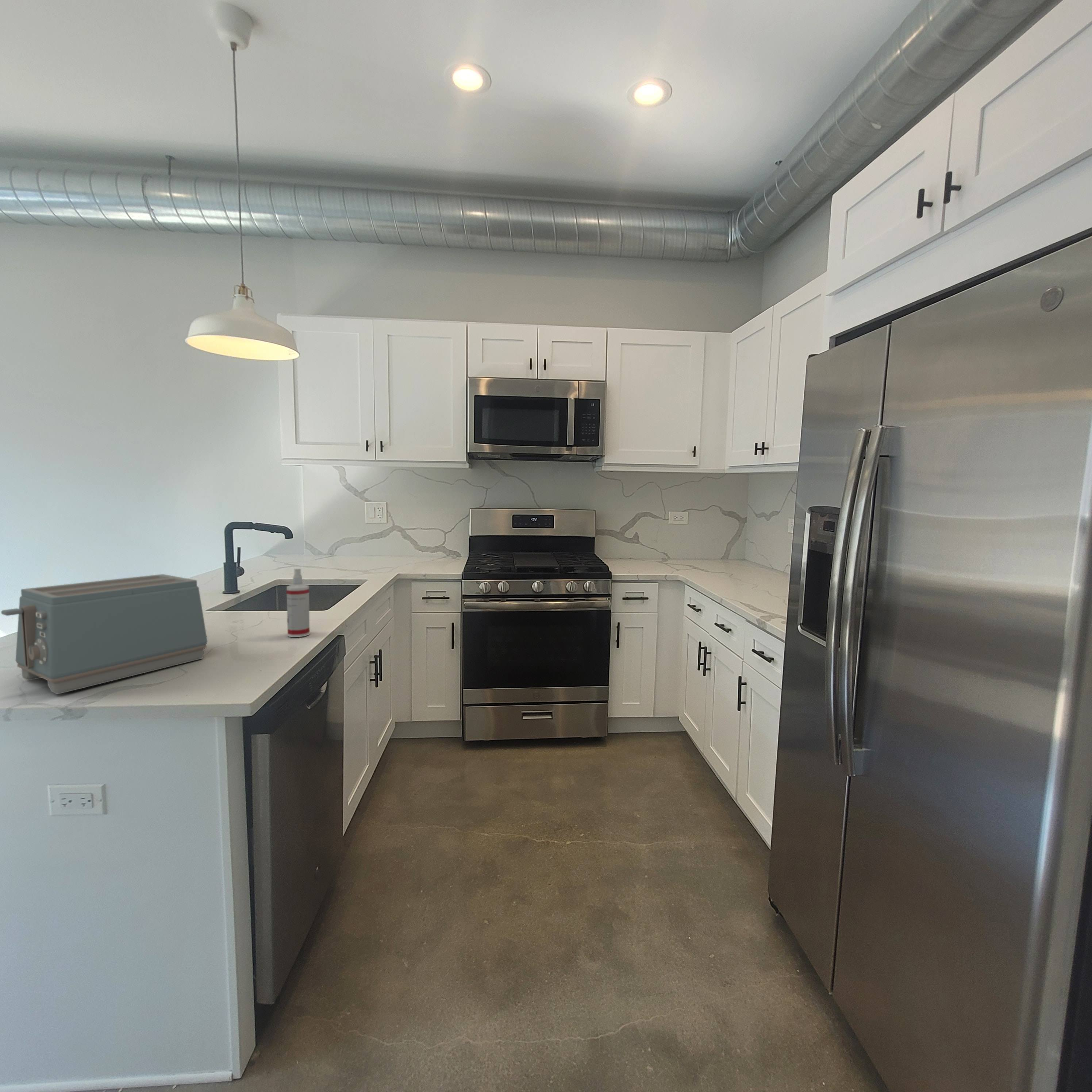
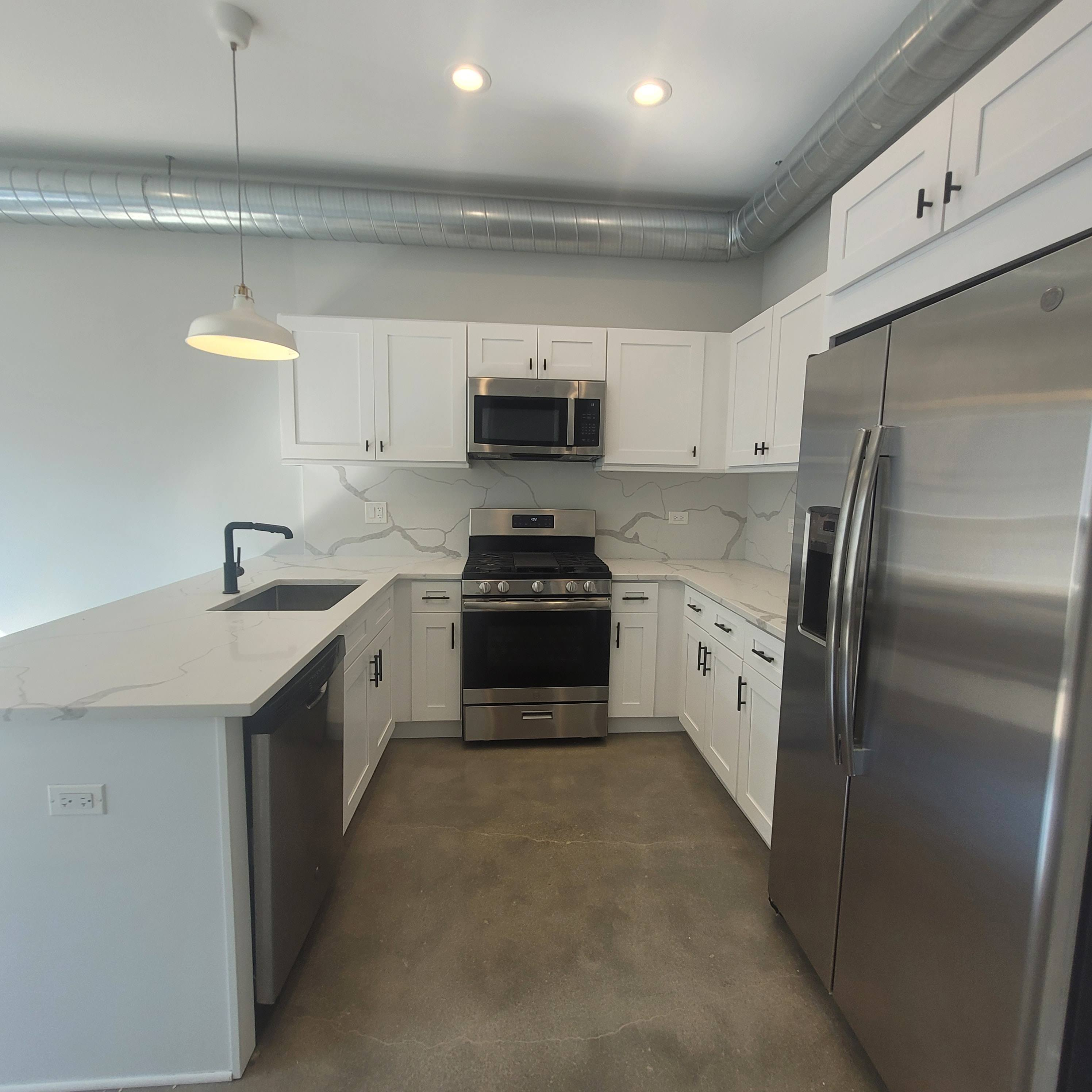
- toaster [1,574,208,695]
- spray bottle [286,568,310,638]
